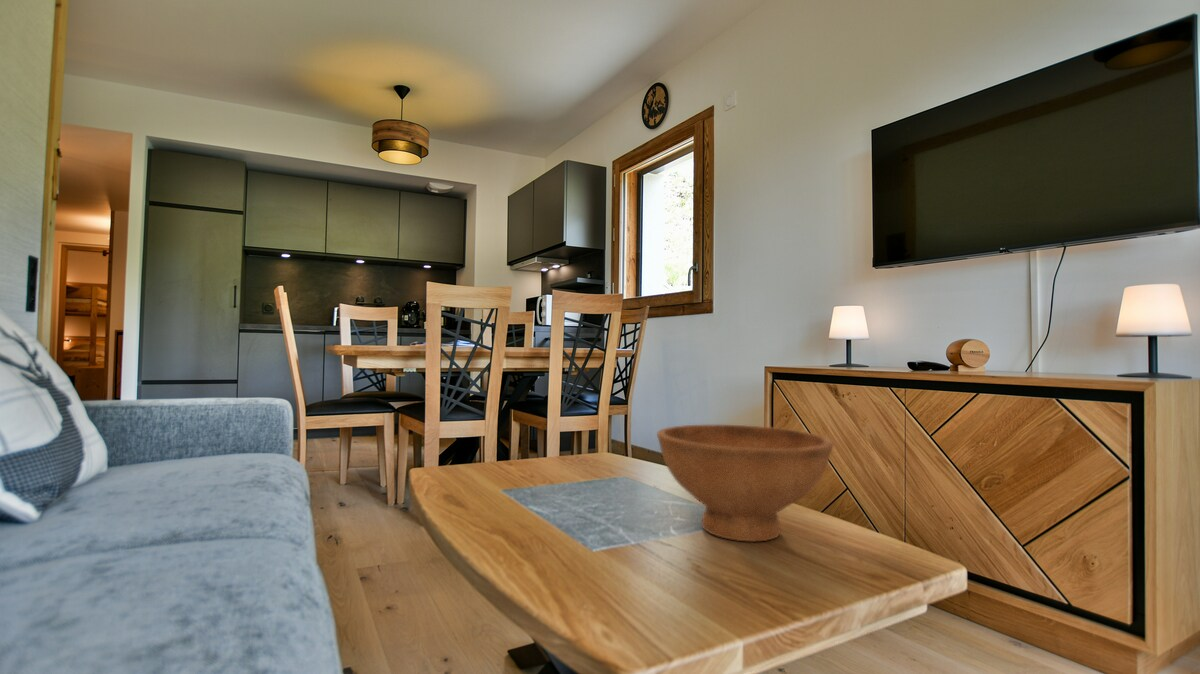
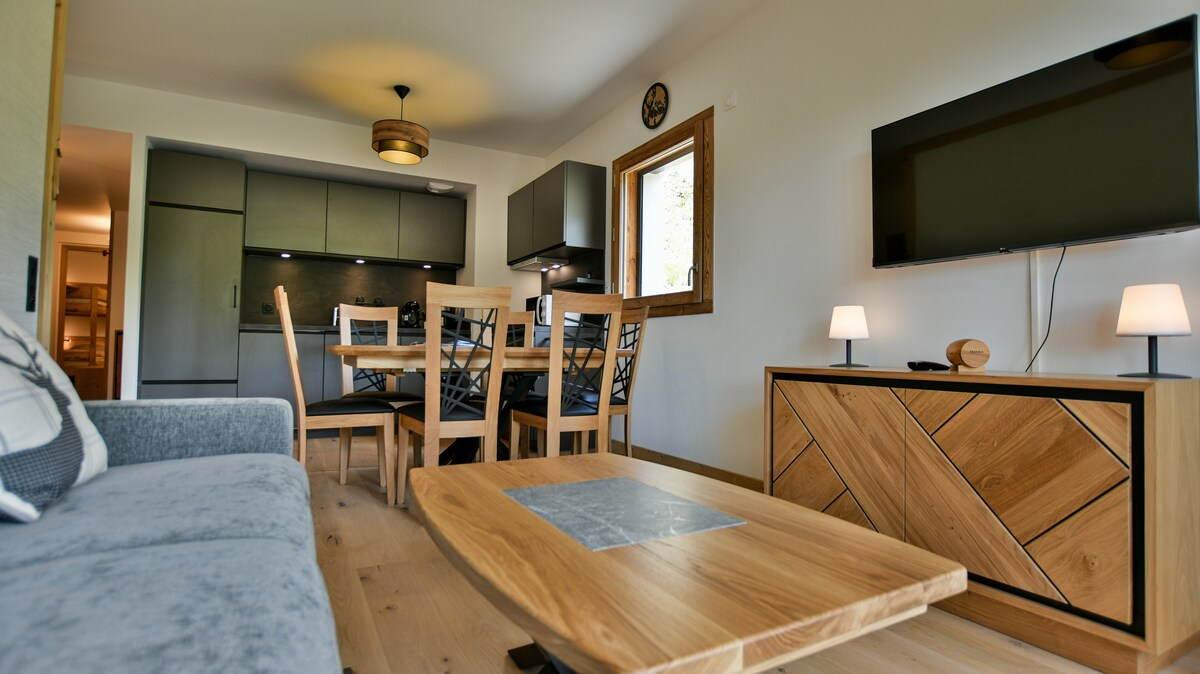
- bowl [656,424,835,543]
